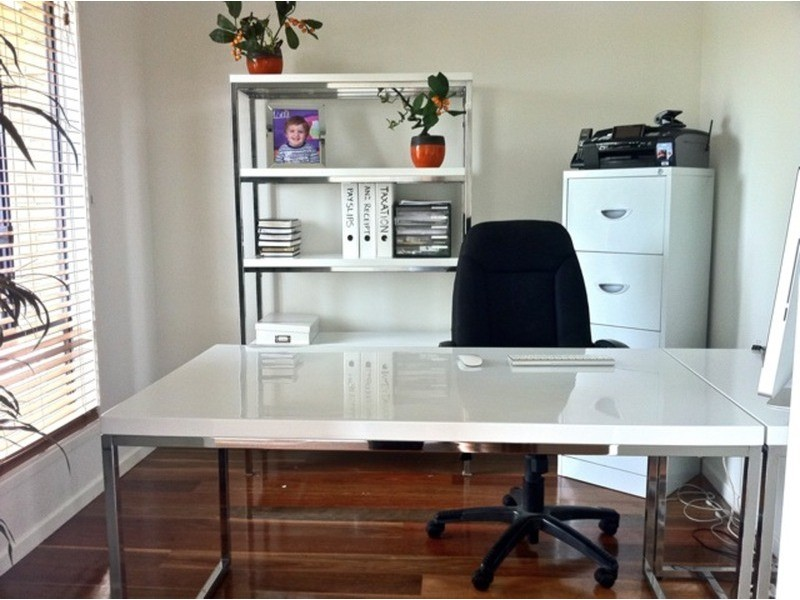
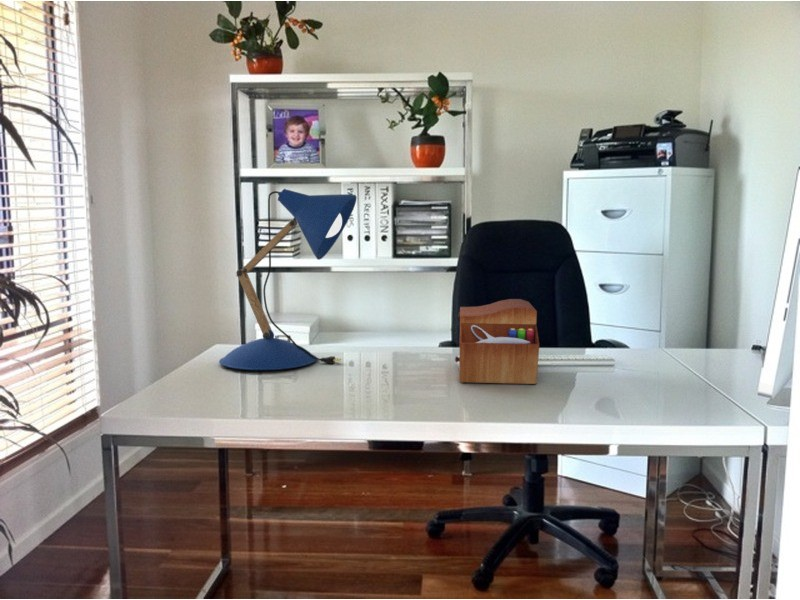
+ sewing box [454,298,540,385]
+ desk lamp [218,188,358,371]
